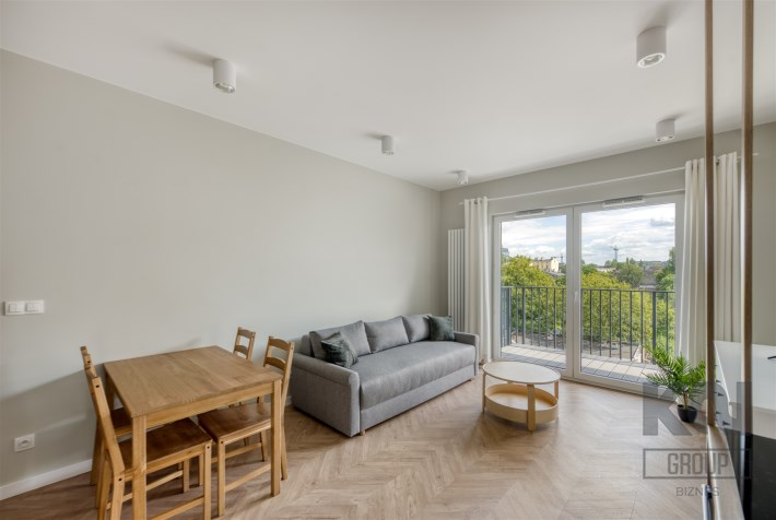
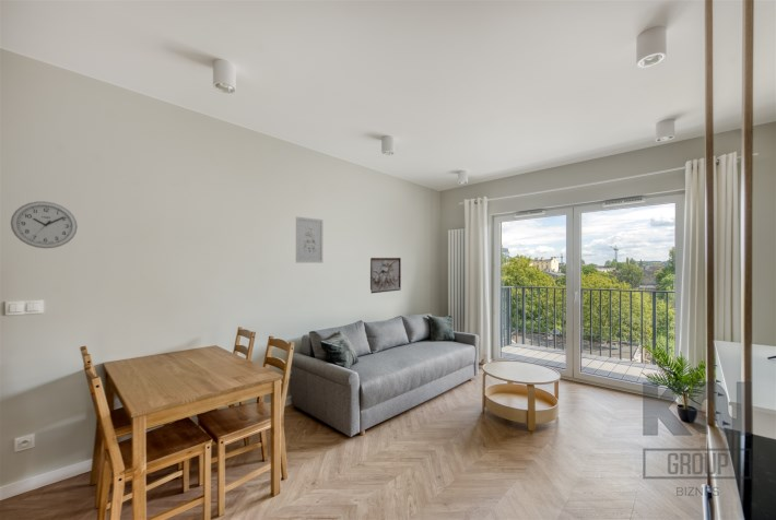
+ wall clock [10,201,79,249]
+ wall art [295,215,324,264]
+ wall relief [369,257,402,294]
